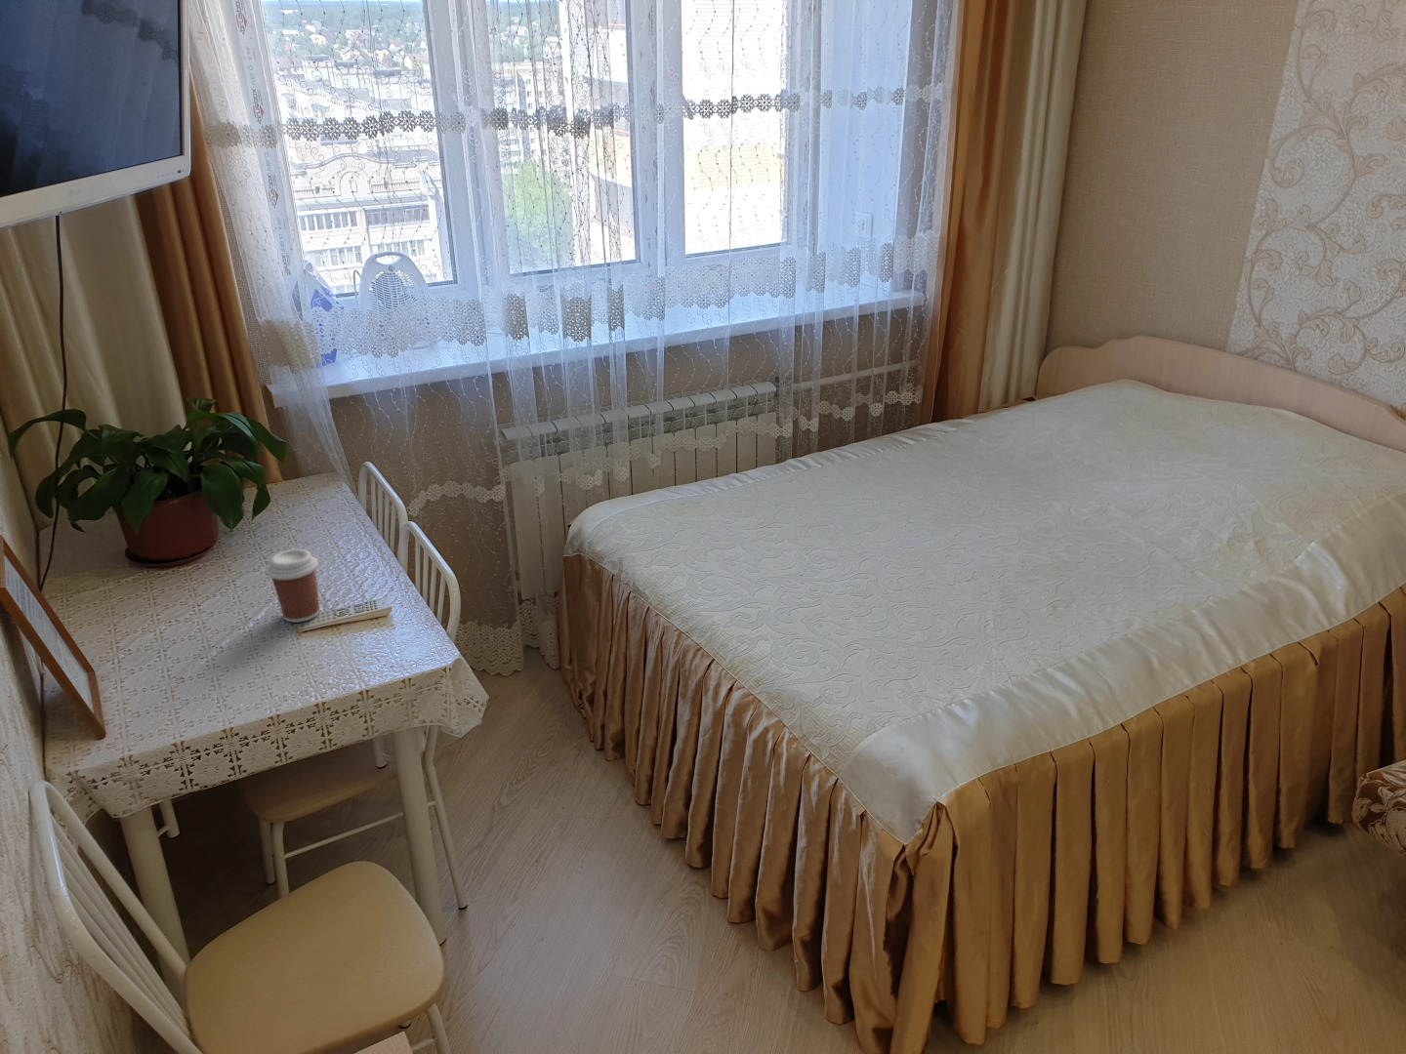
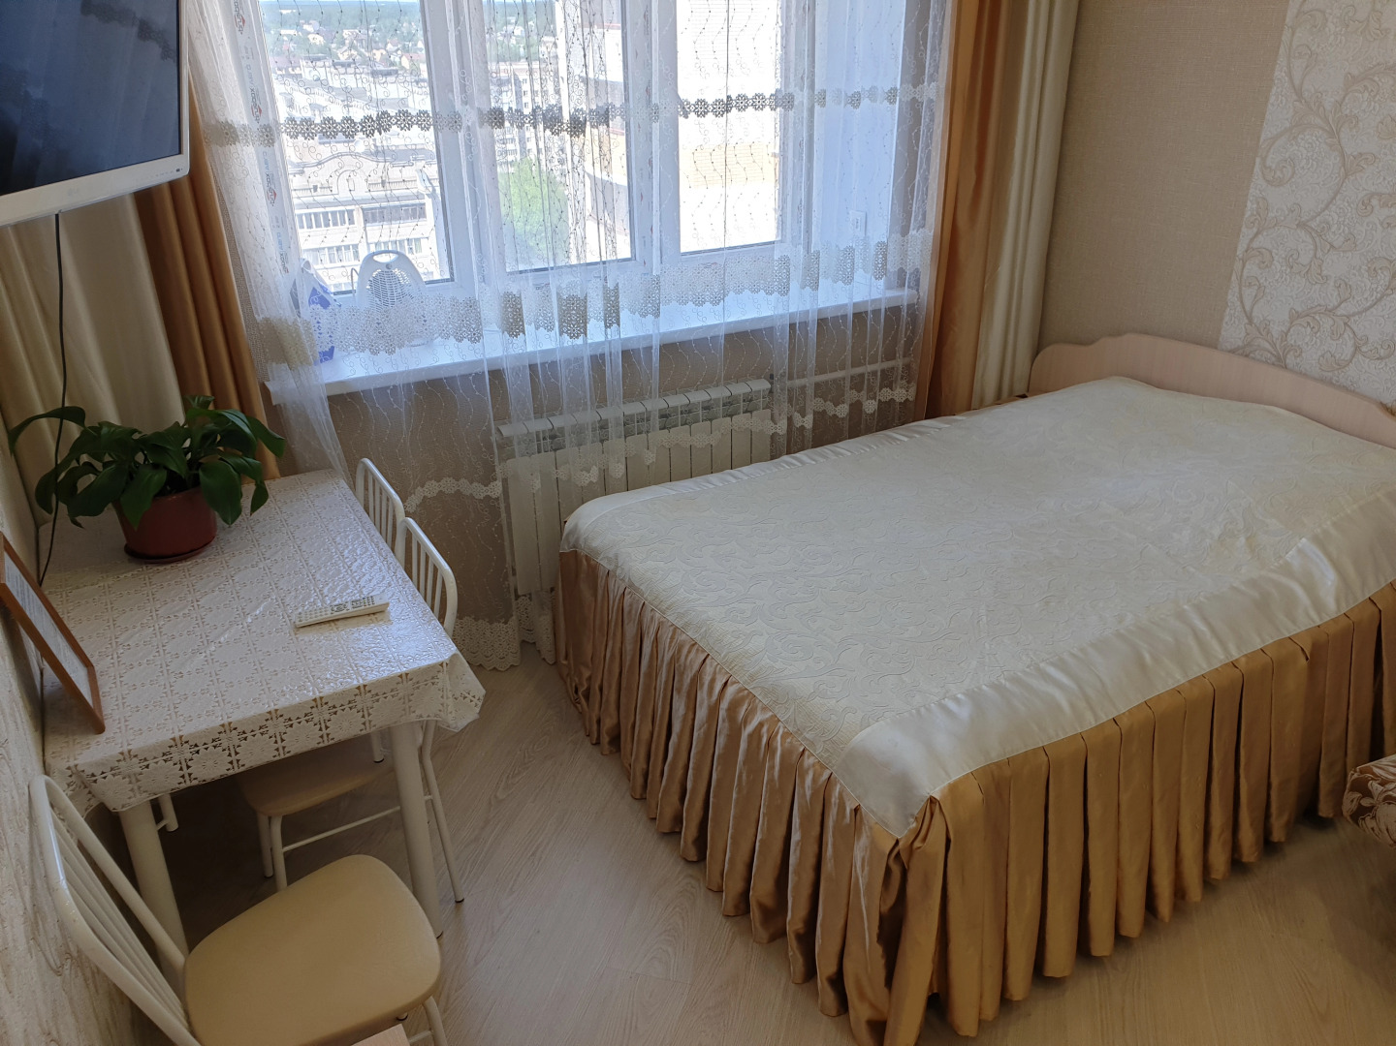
- coffee cup [265,548,320,623]
